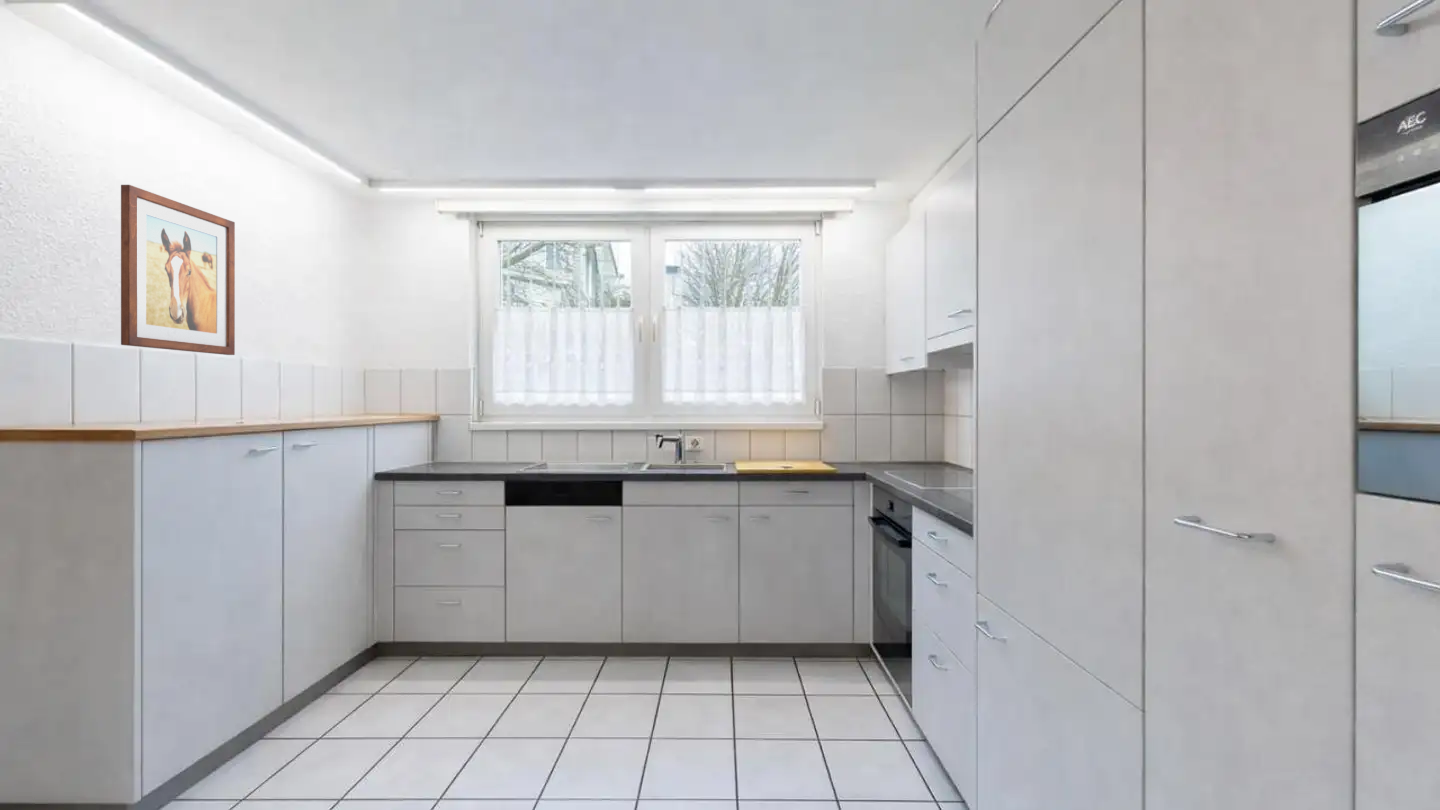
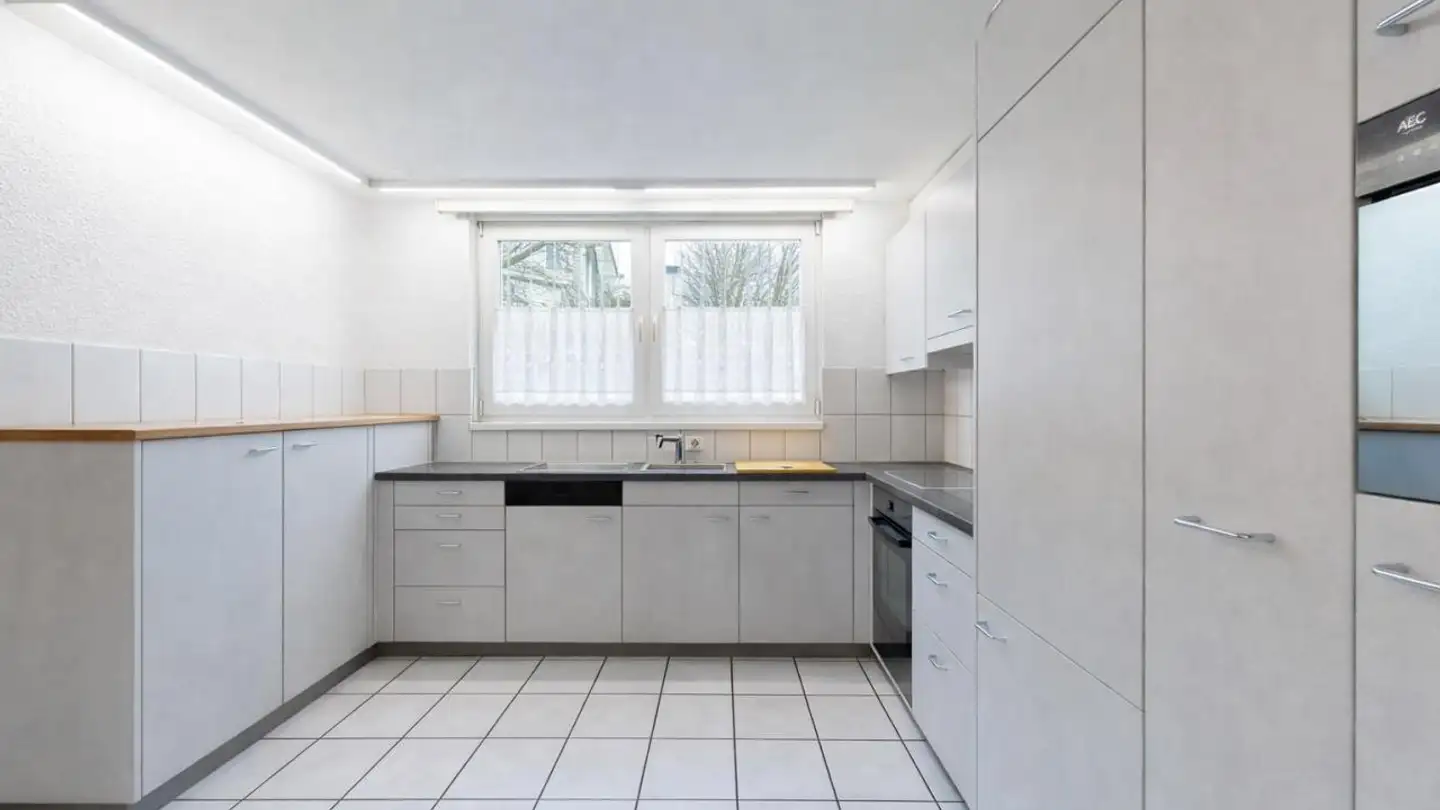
- wall art [120,184,236,356]
